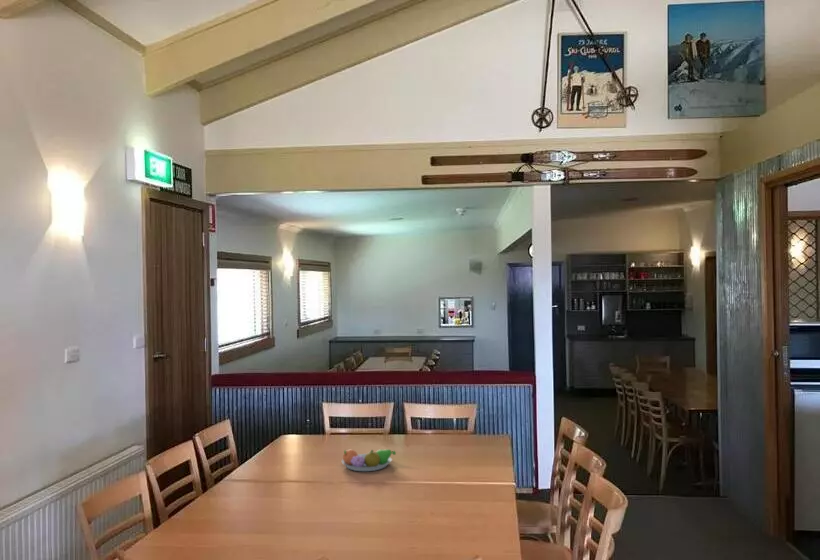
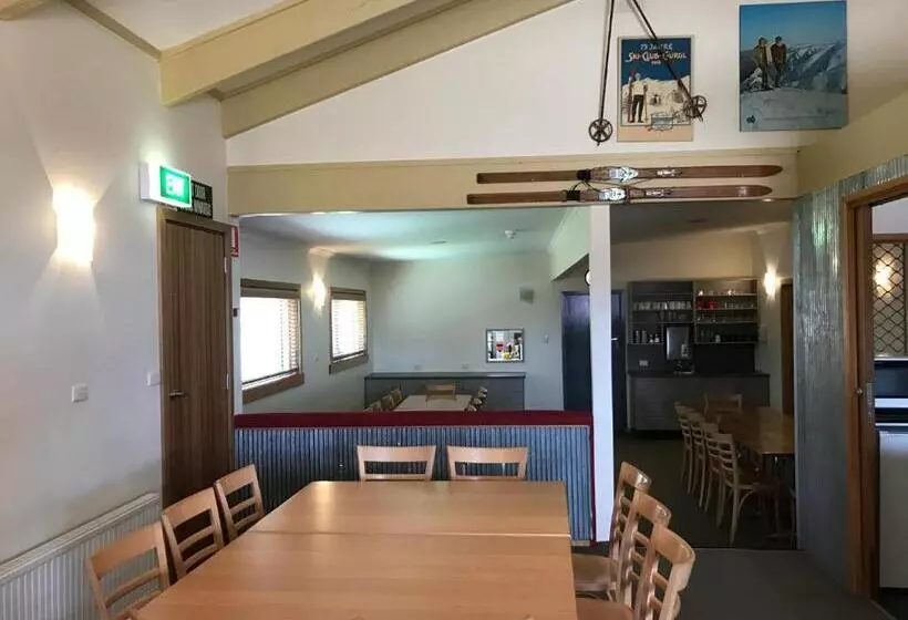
- fruit bowl [341,448,397,472]
